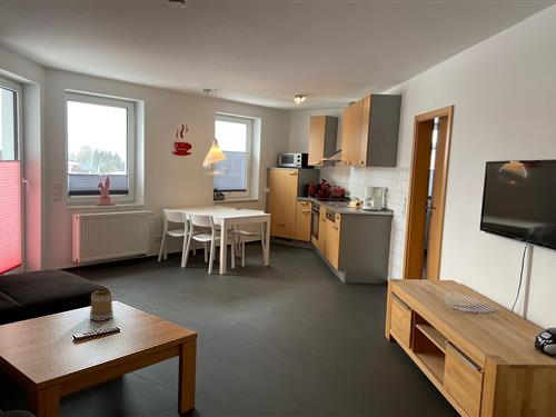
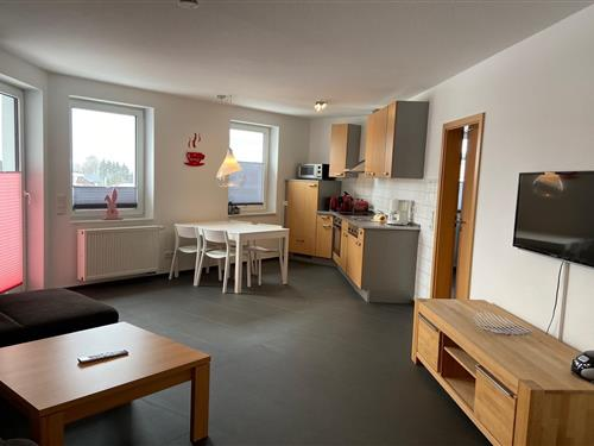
- mug [89,289,115,322]
